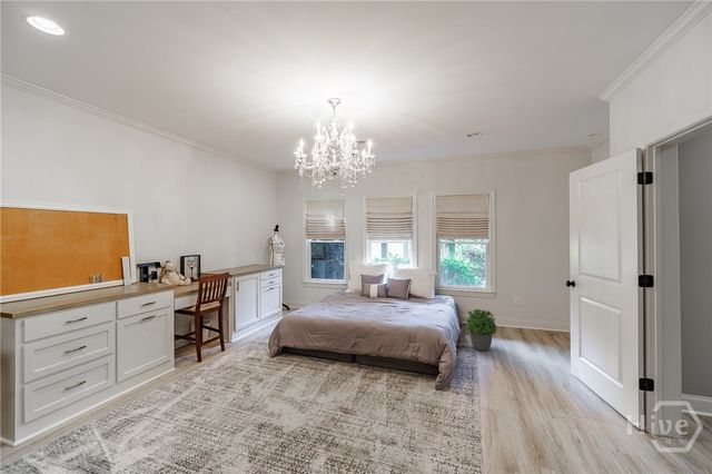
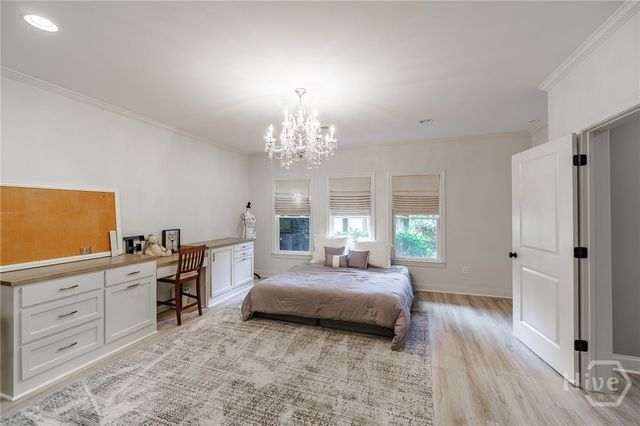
- potted plant [464,308,498,352]
